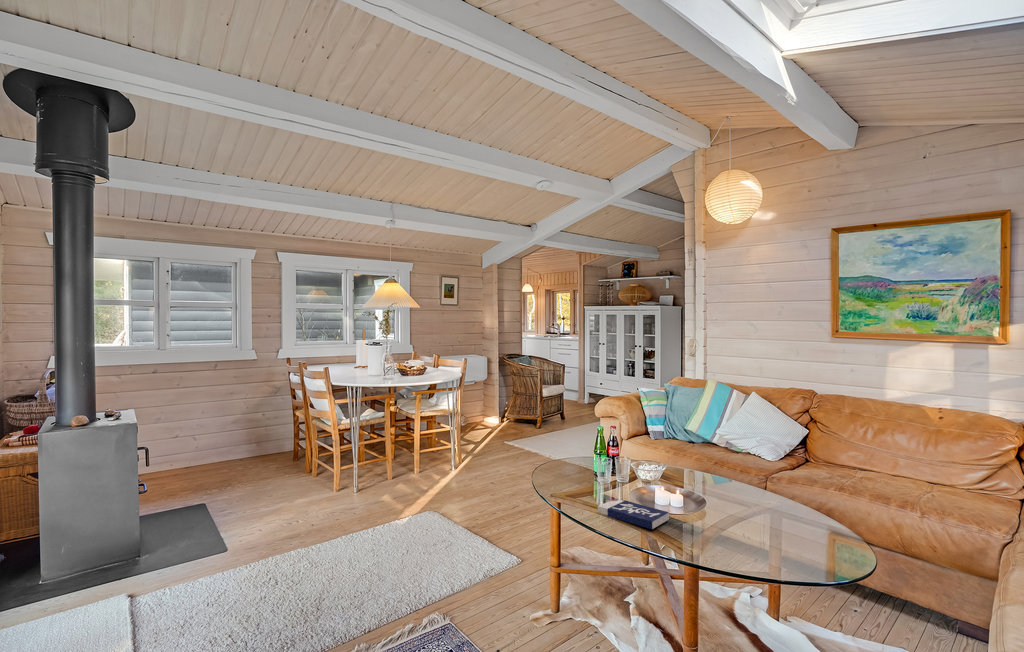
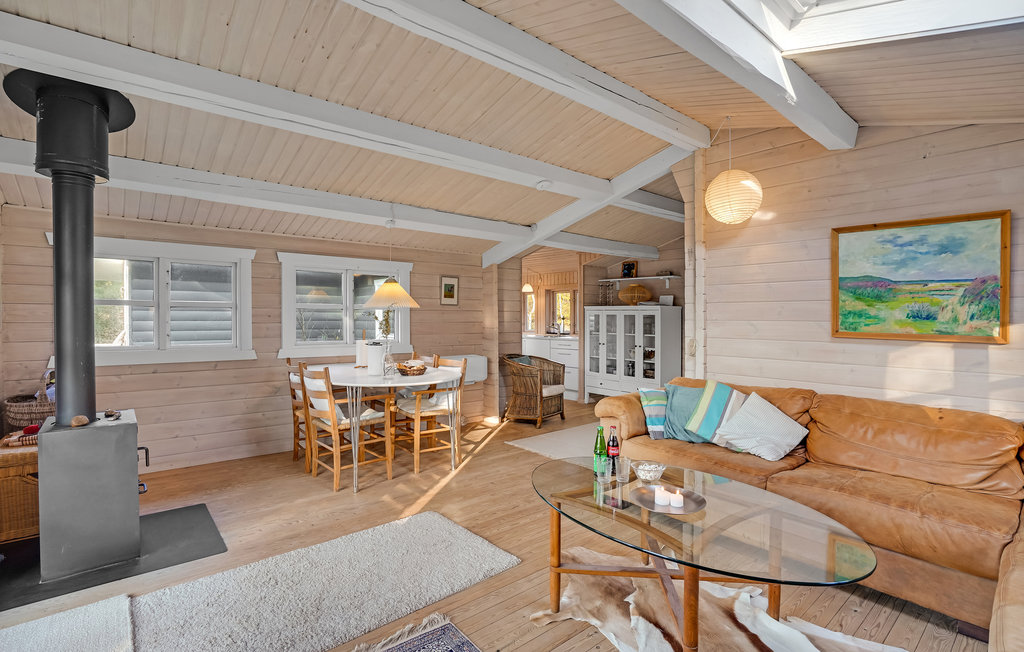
- book [597,499,670,530]
